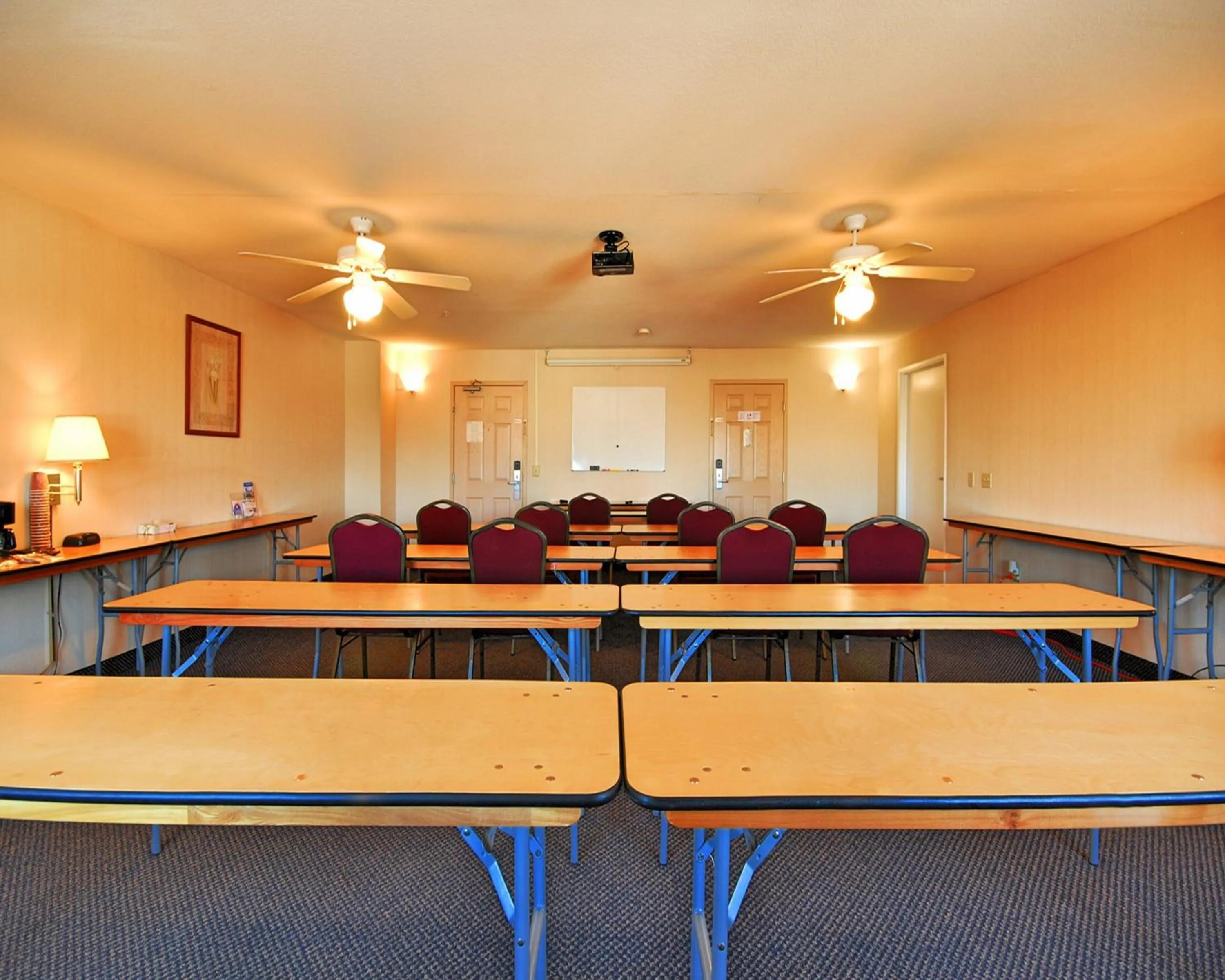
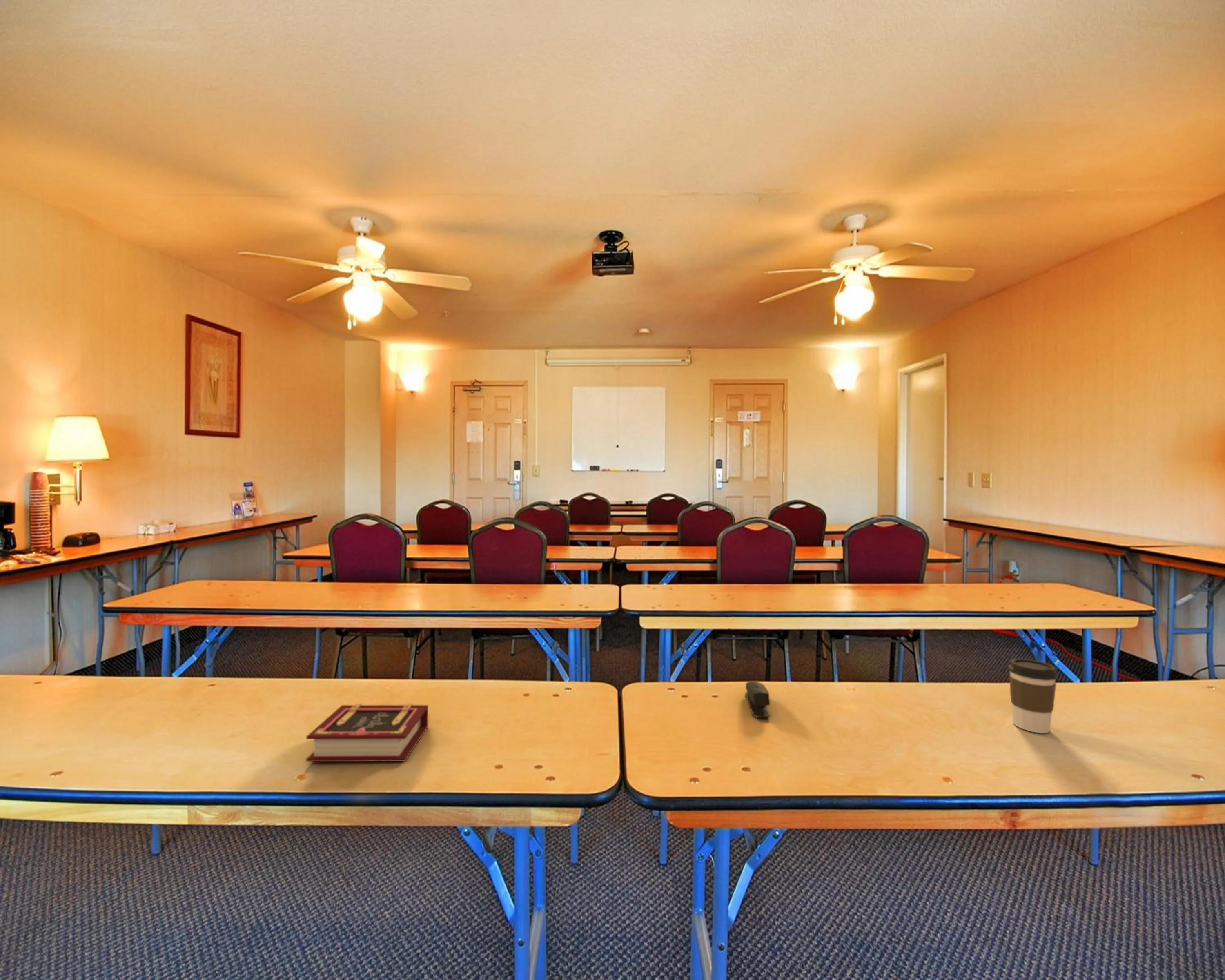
+ stapler [745,681,771,719]
+ coffee cup [1007,658,1058,733]
+ book [306,703,429,762]
